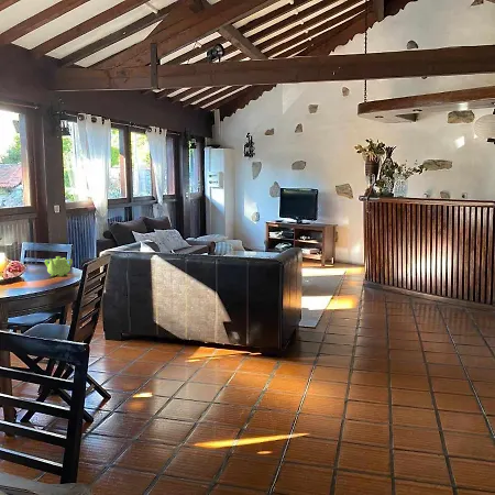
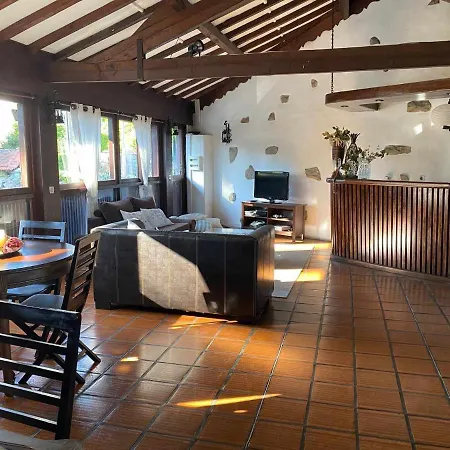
- teapot [44,255,74,277]
